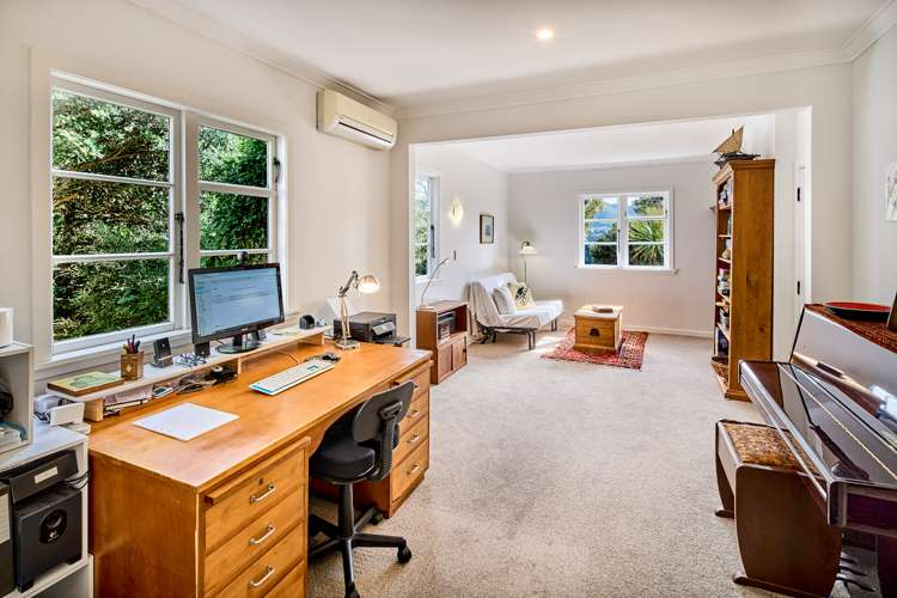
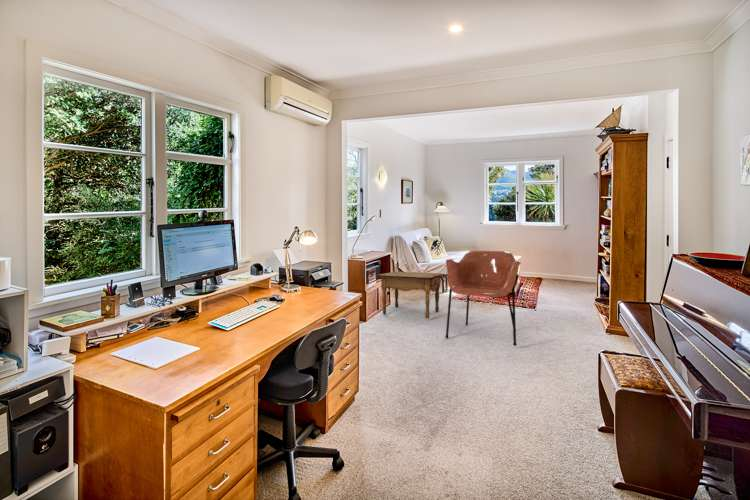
+ side table [378,271,443,319]
+ armchair [444,250,522,347]
